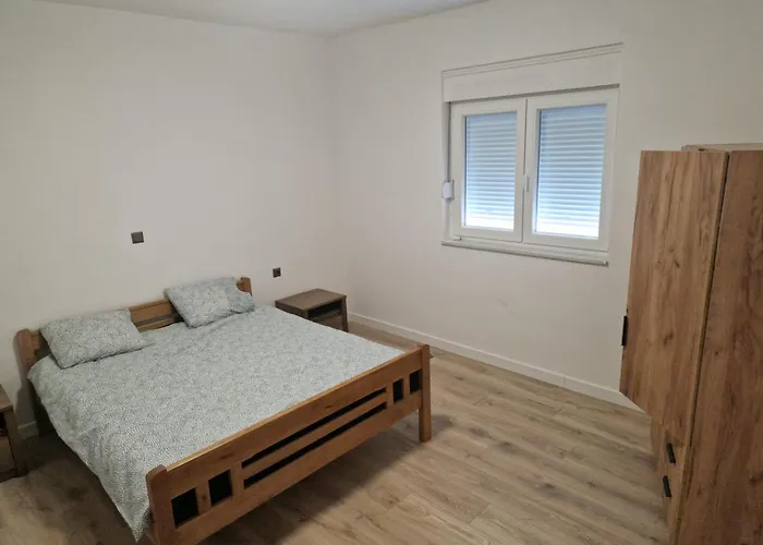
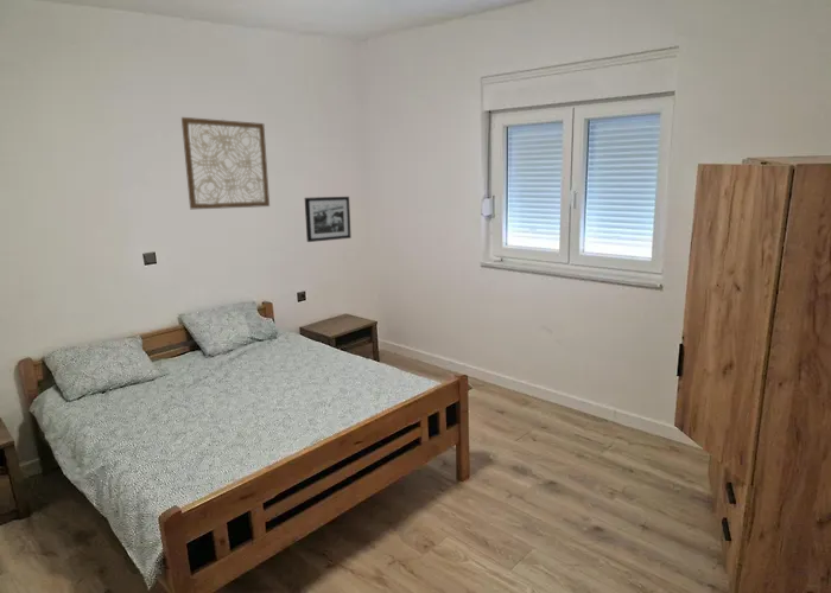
+ wall art [180,116,271,210]
+ picture frame [304,196,353,243]
